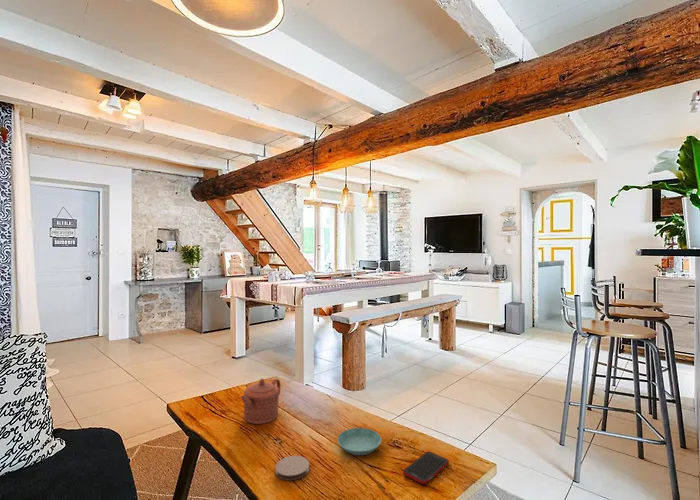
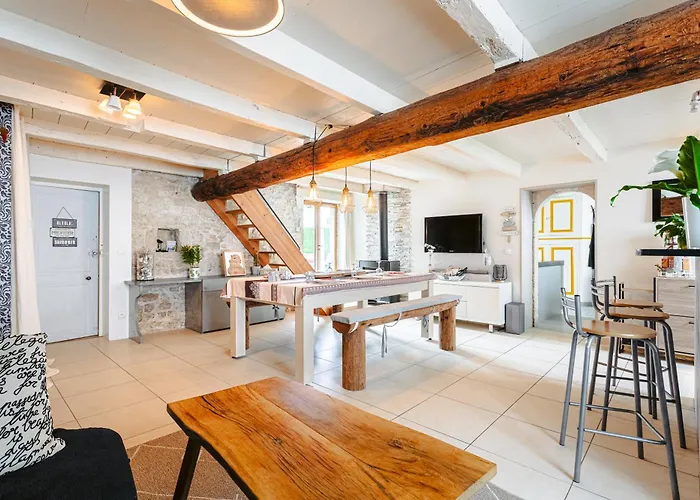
- cell phone [402,450,450,485]
- teapot [240,377,281,425]
- saucer [337,427,382,456]
- coaster [275,455,310,481]
